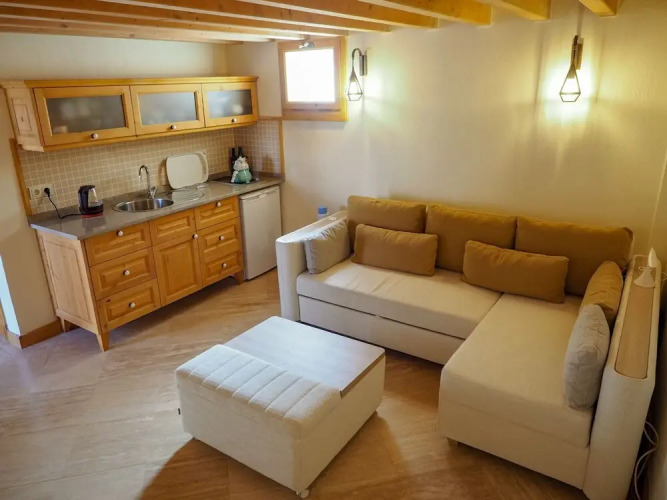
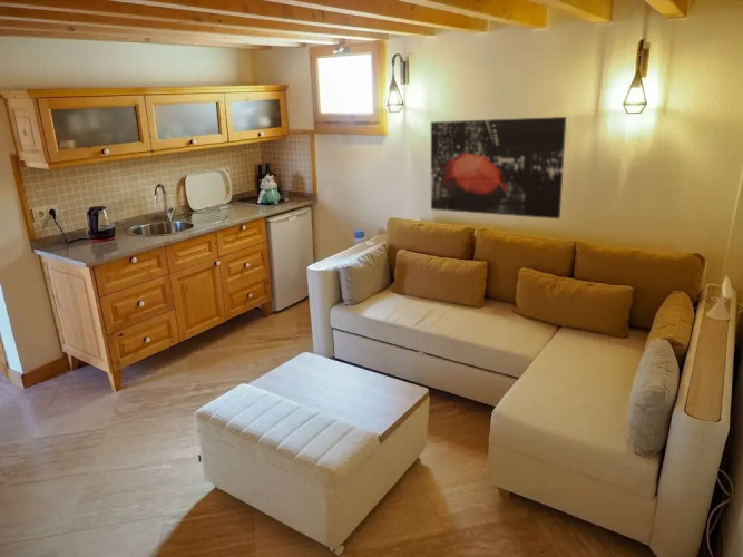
+ wall art [430,116,567,219]
